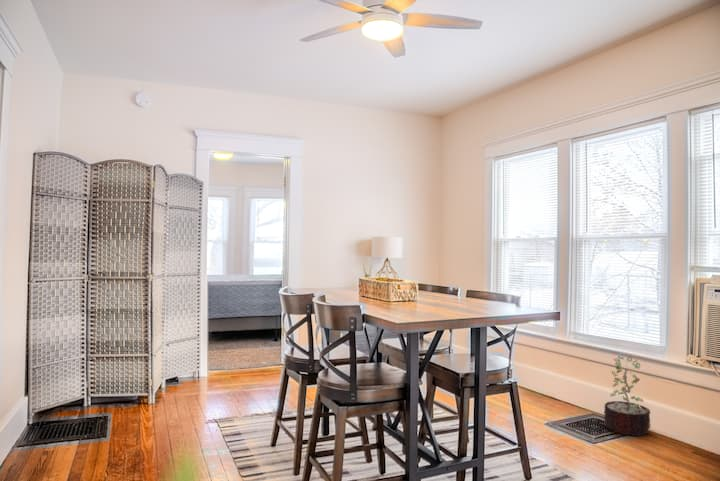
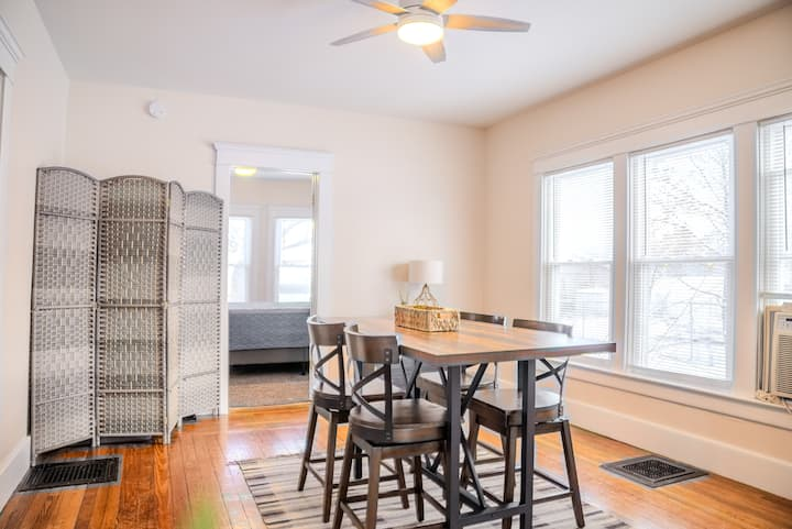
- decorative plant [603,355,652,437]
